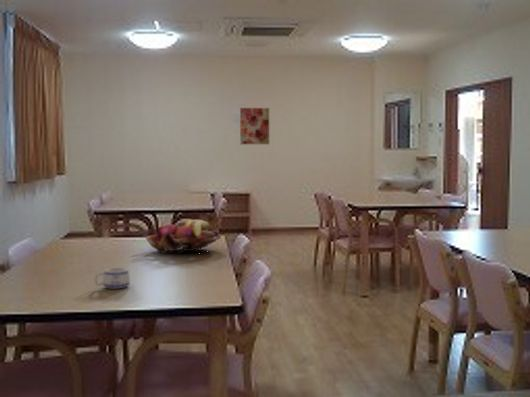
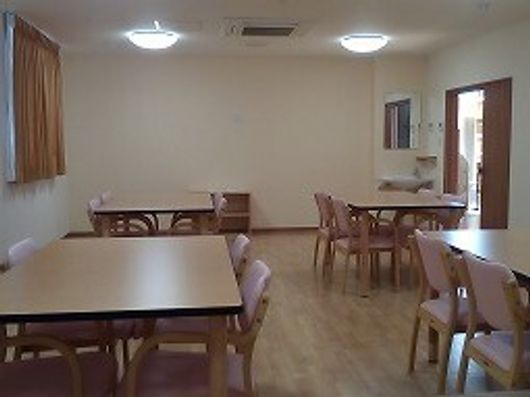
- fruit basket [145,219,222,254]
- mug [93,267,131,289]
- wall art [239,107,270,145]
